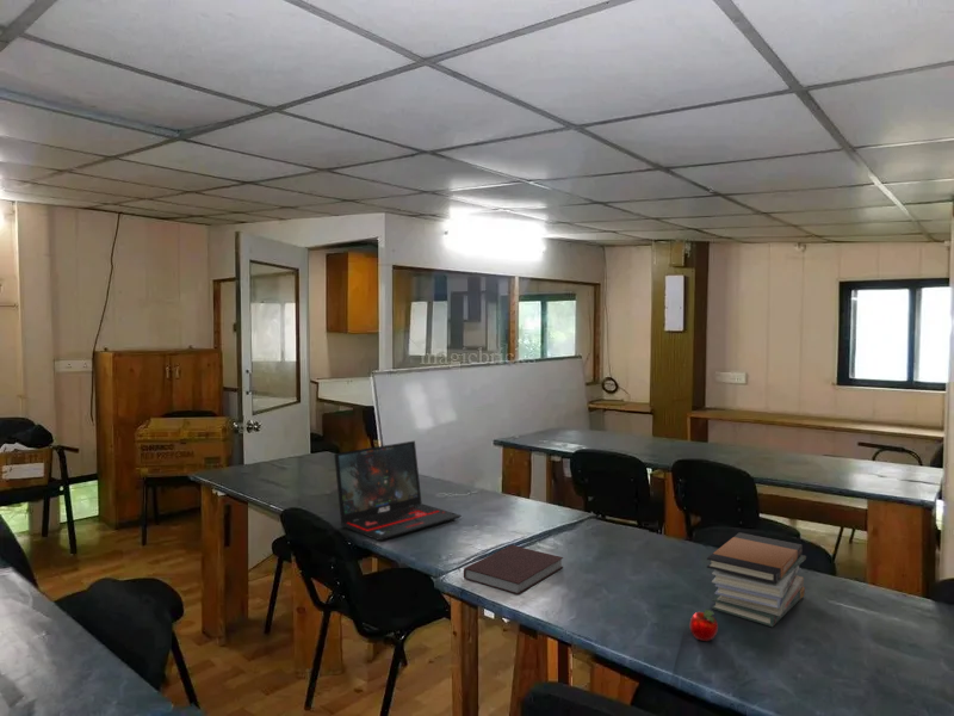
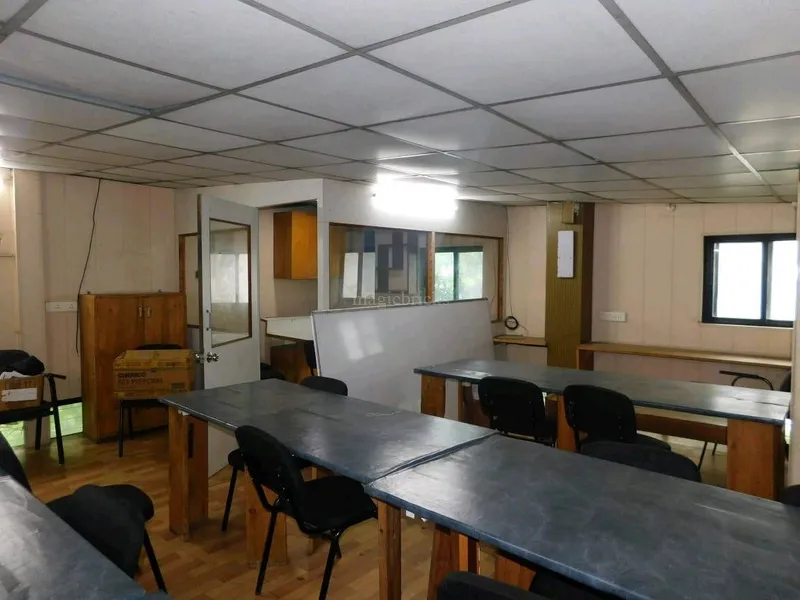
- notebook [463,544,564,595]
- laptop [333,439,461,542]
- book stack [706,531,807,628]
- apple [689,609,719,642]
